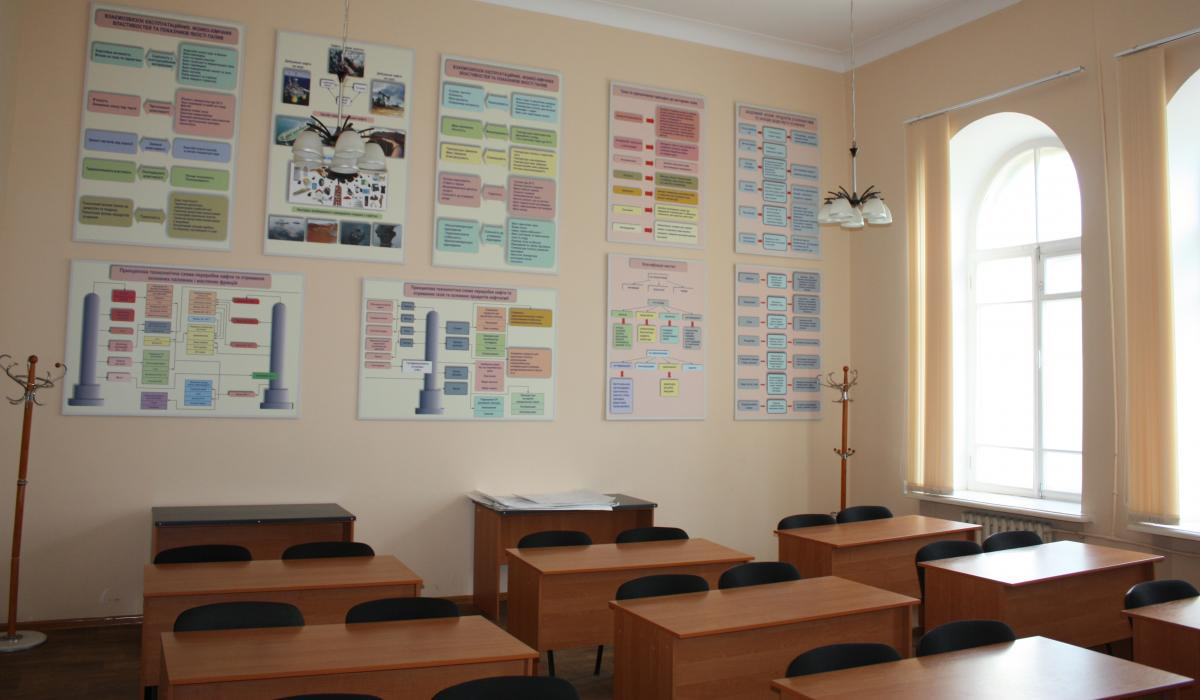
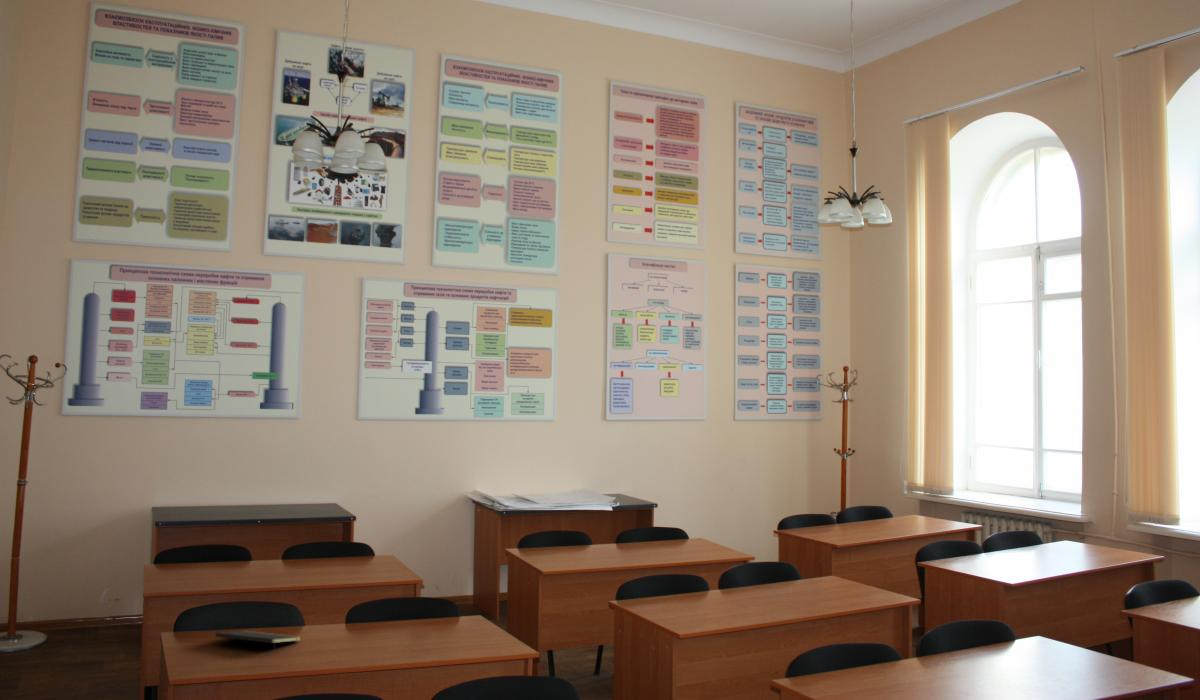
+ notepad [214,630,302,654]
